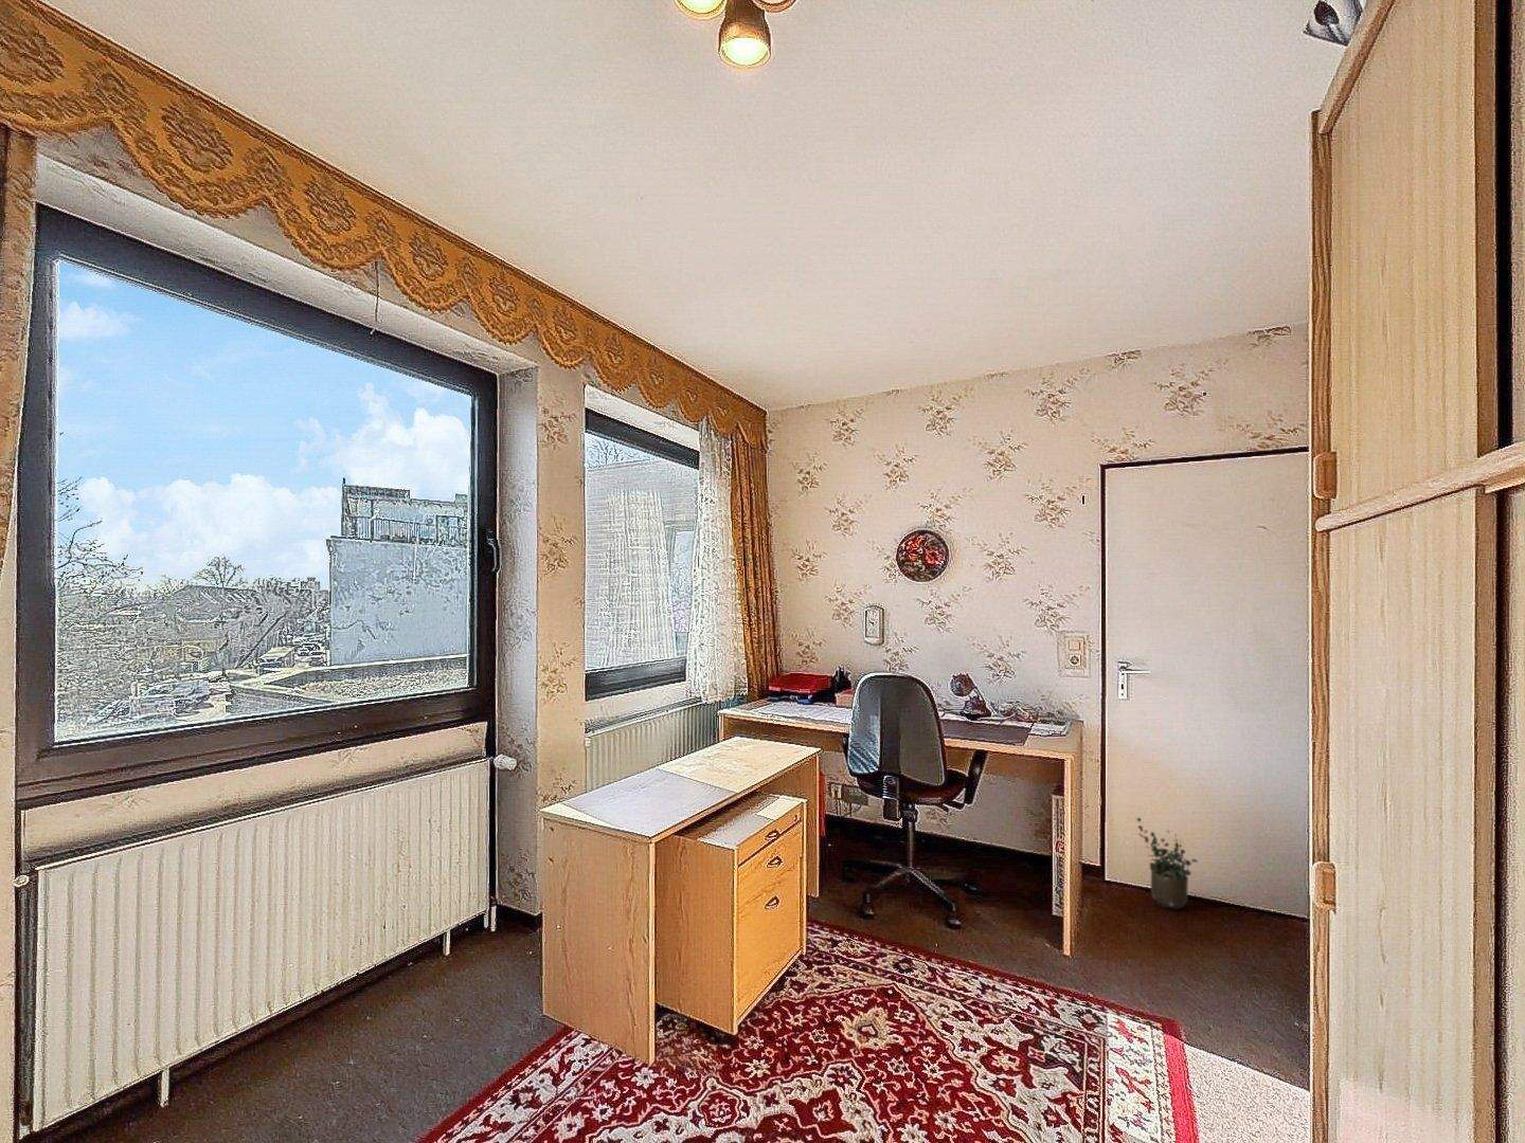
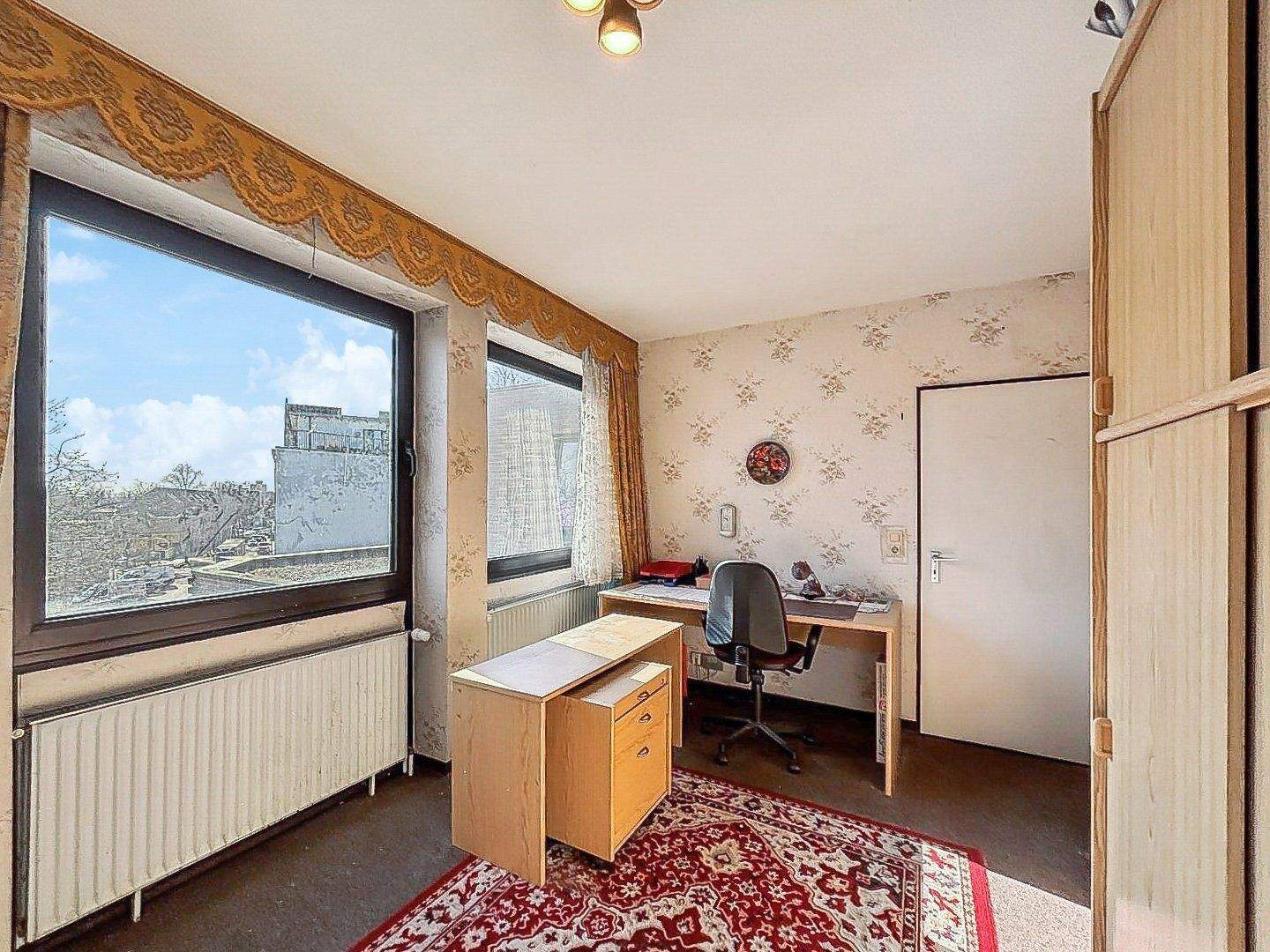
- potted plant [1135,818,1198,910]
